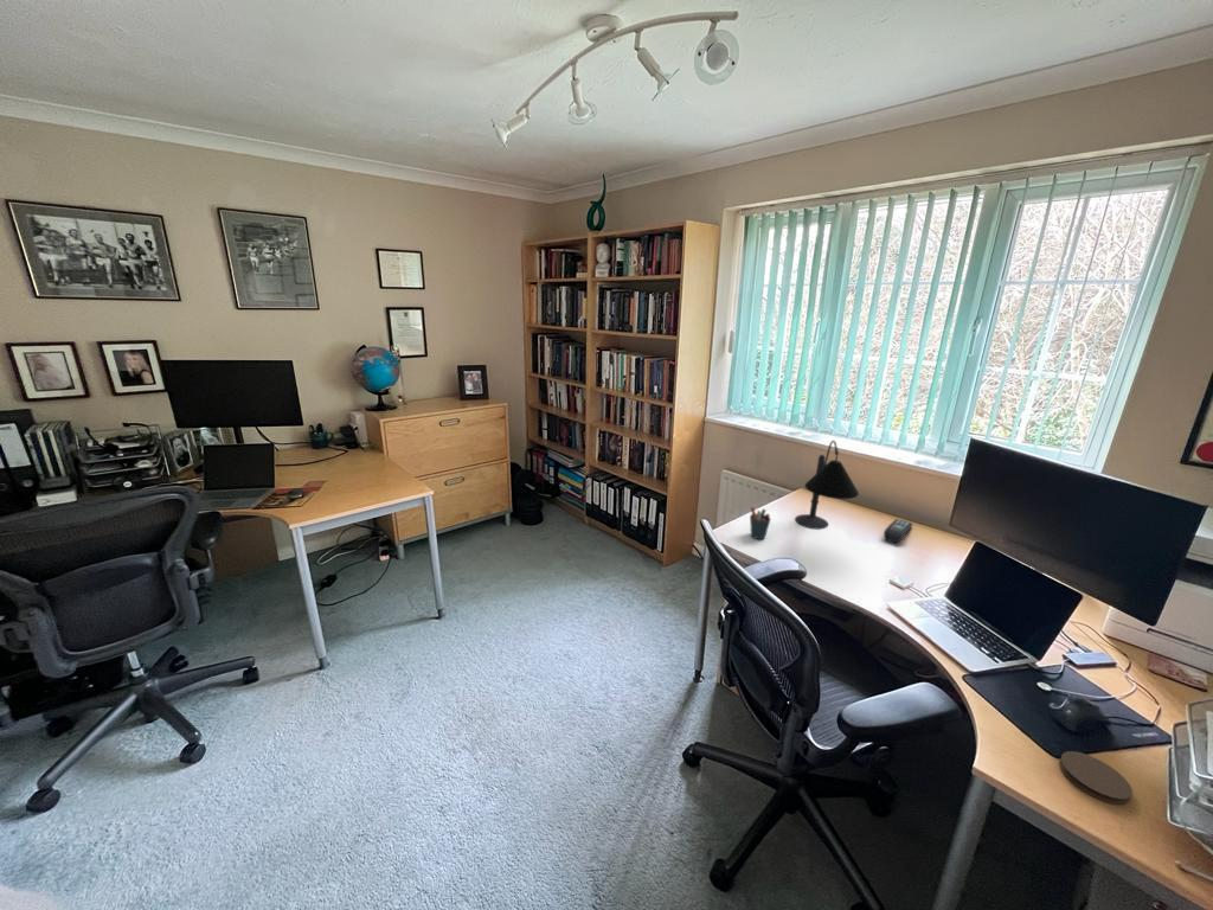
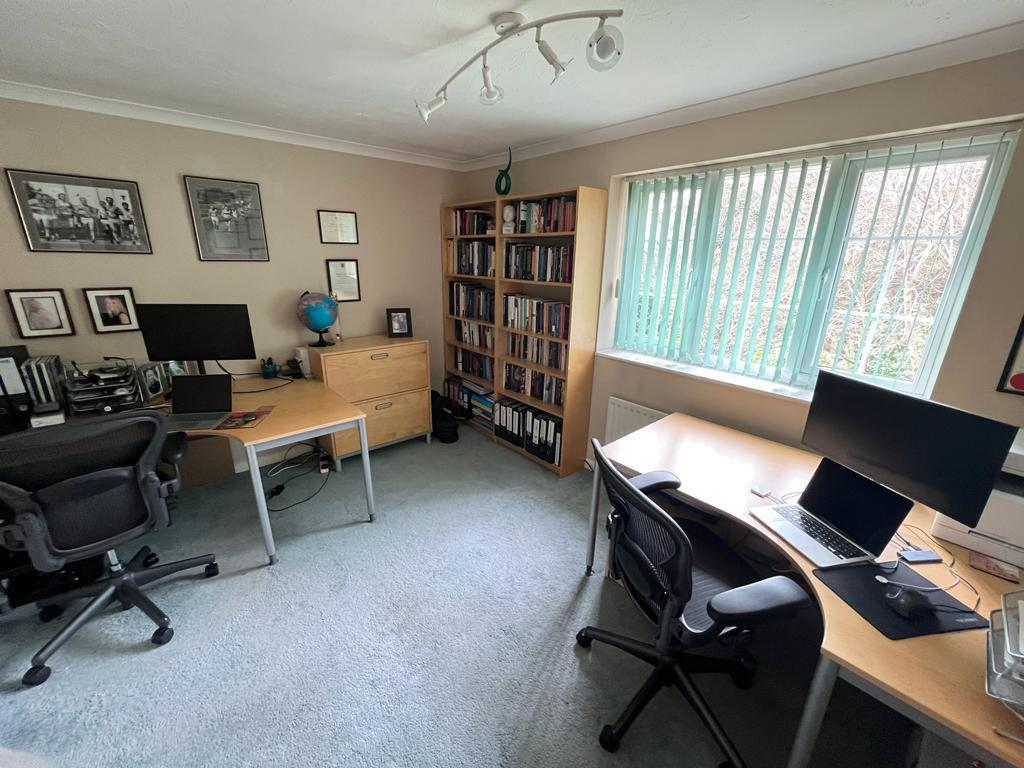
- desk lamp [794,440,860,530]
- coaster [1058,750,1134,806]
- pen holder [749,506,772,540]
- remote control [883,518,913,544]
